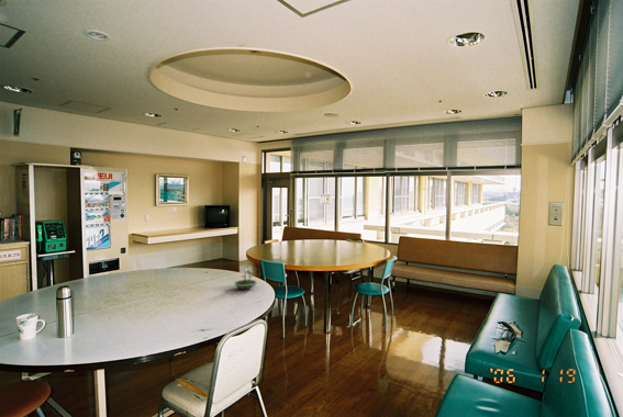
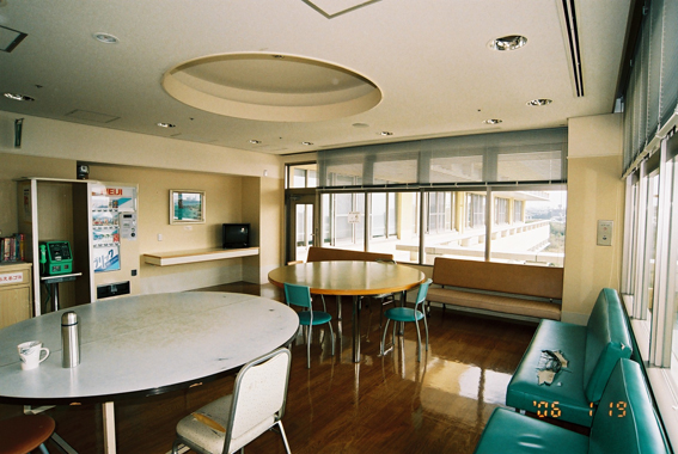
- terrarium [232,263,259,291]
